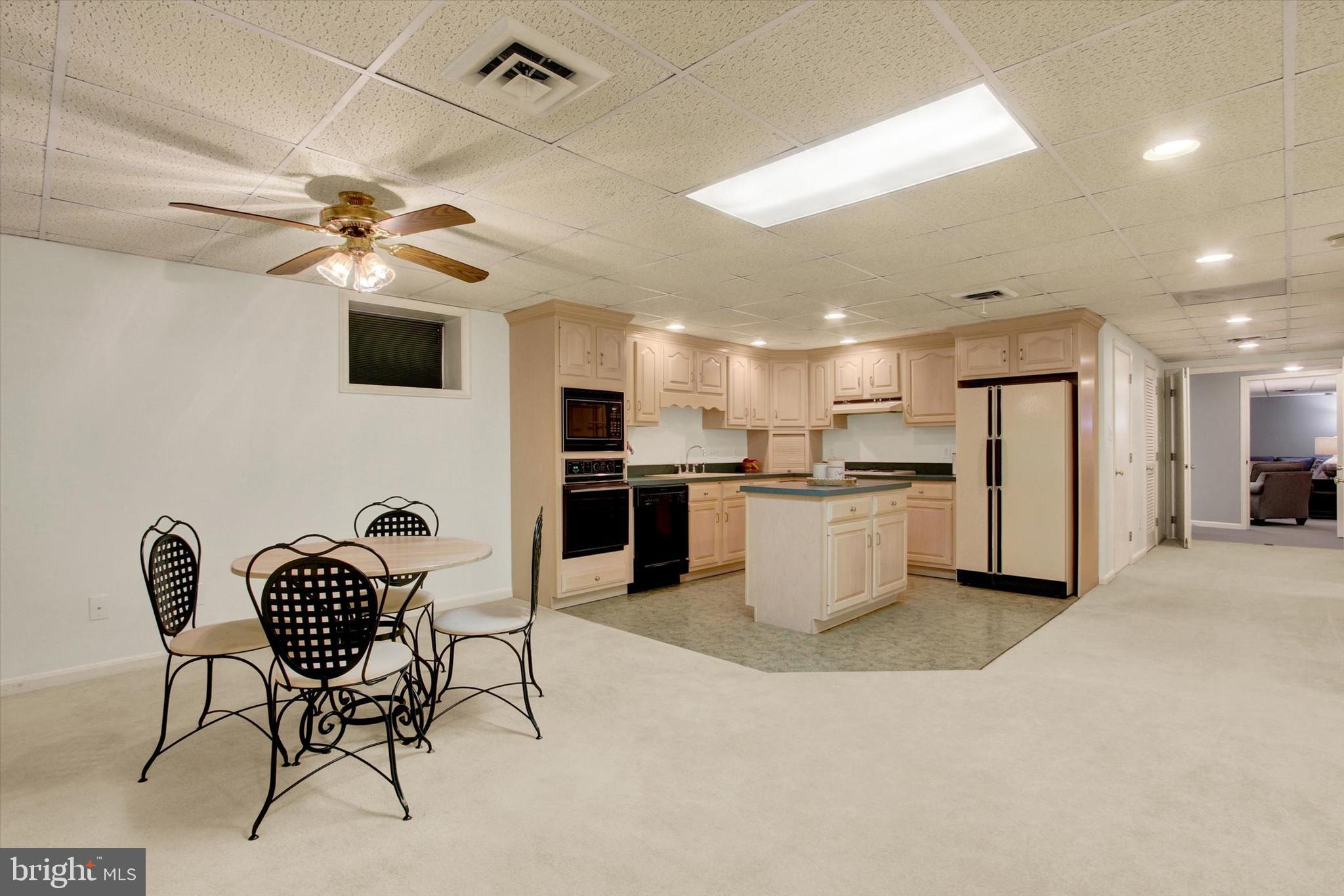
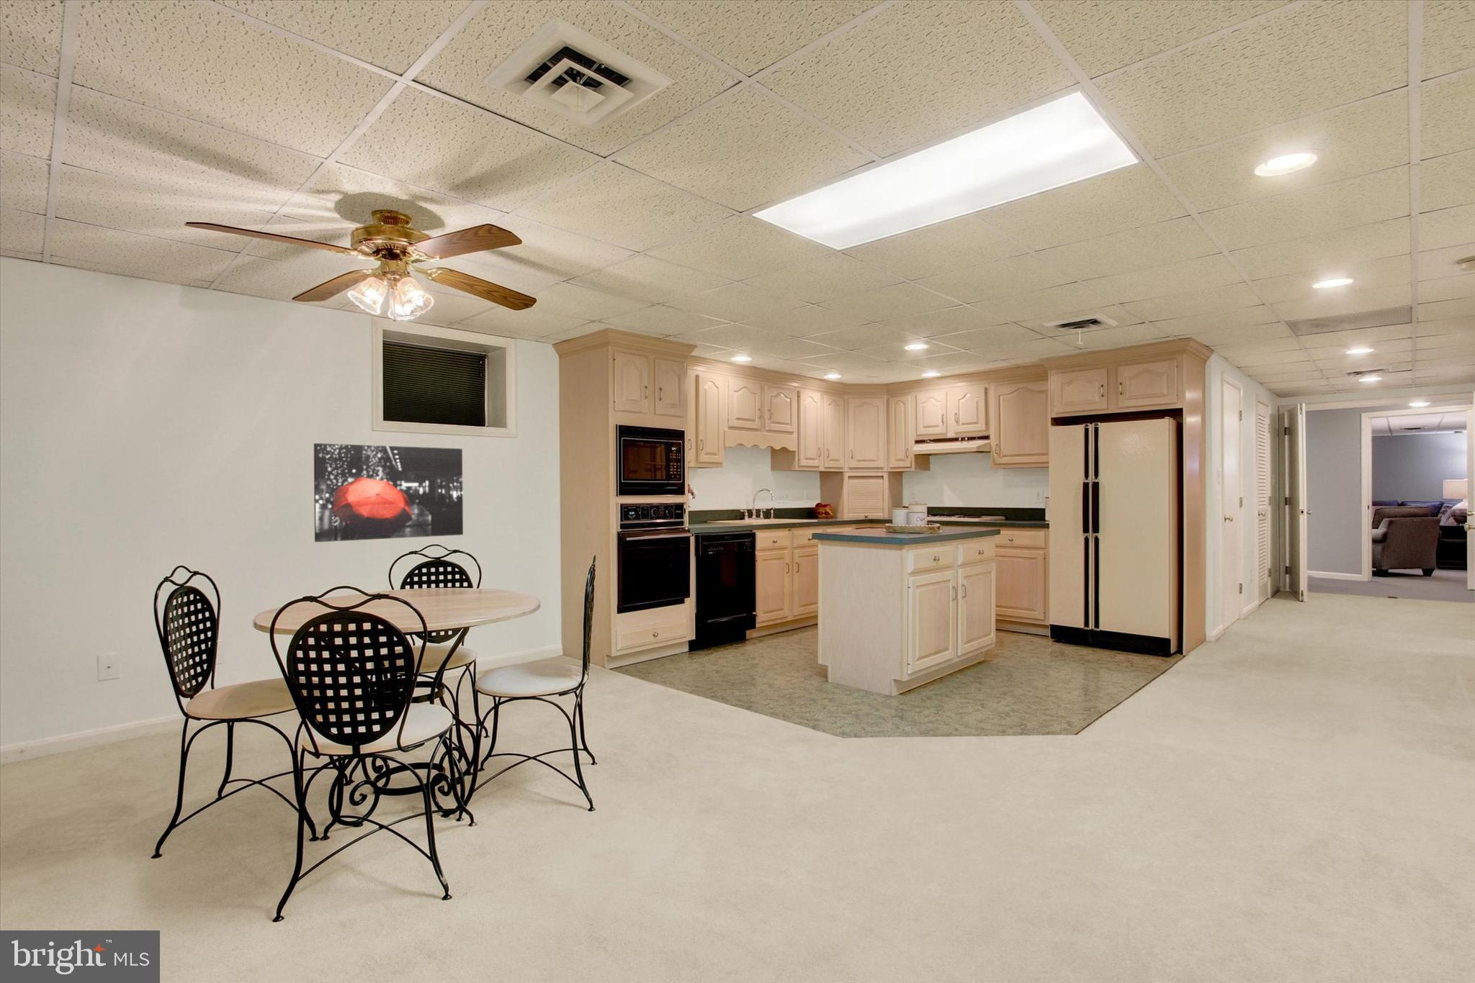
+ wall art [313,442,464,543]
